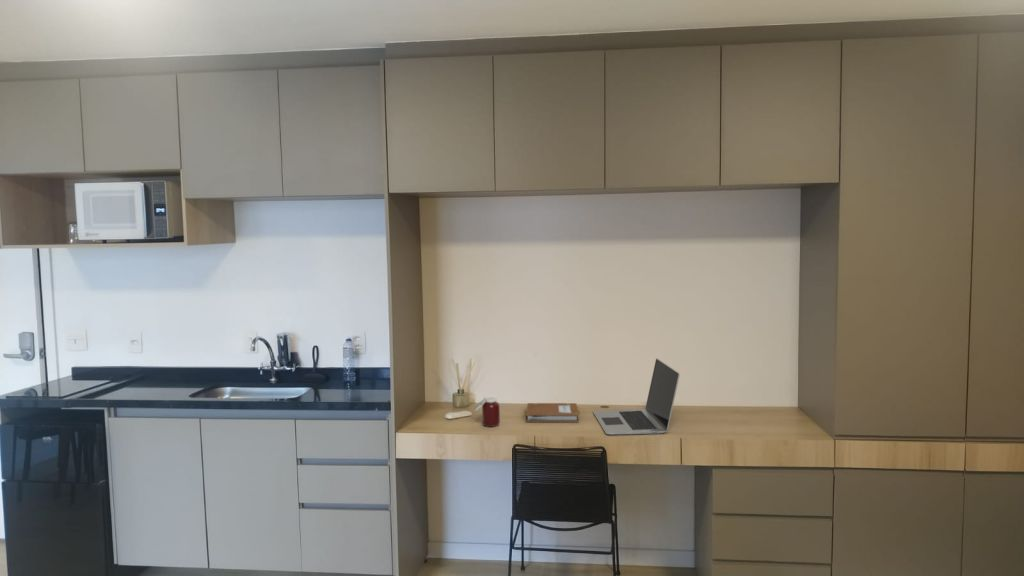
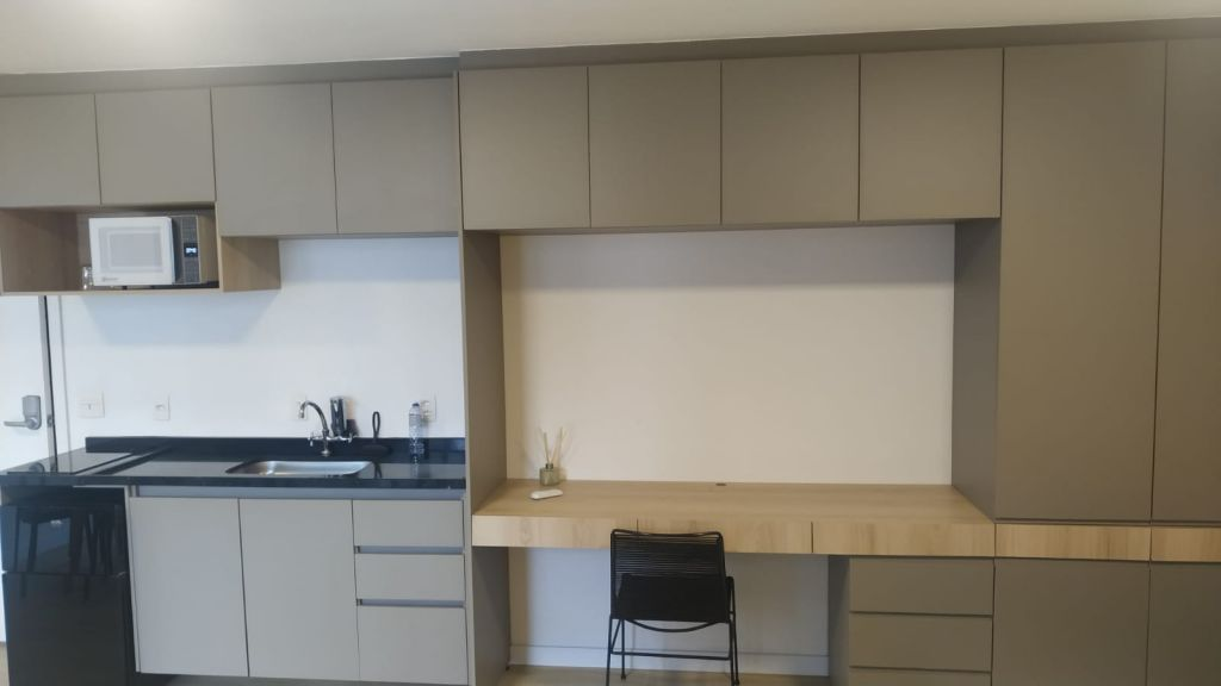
- jar [474,396,501,428]
- laptop [592,357,681,436]
- notebook [525,402,580,423]
